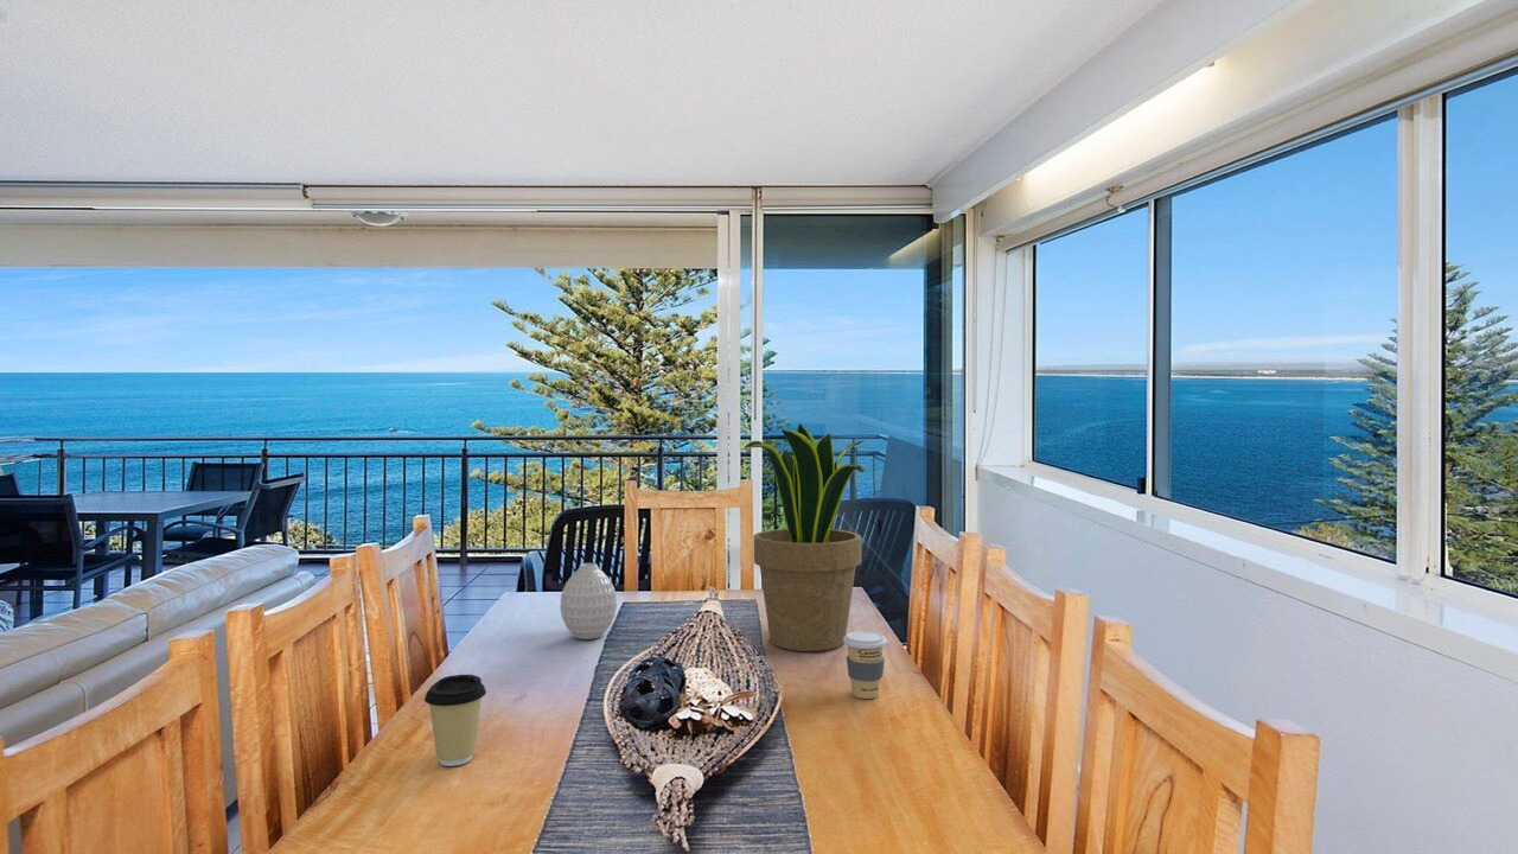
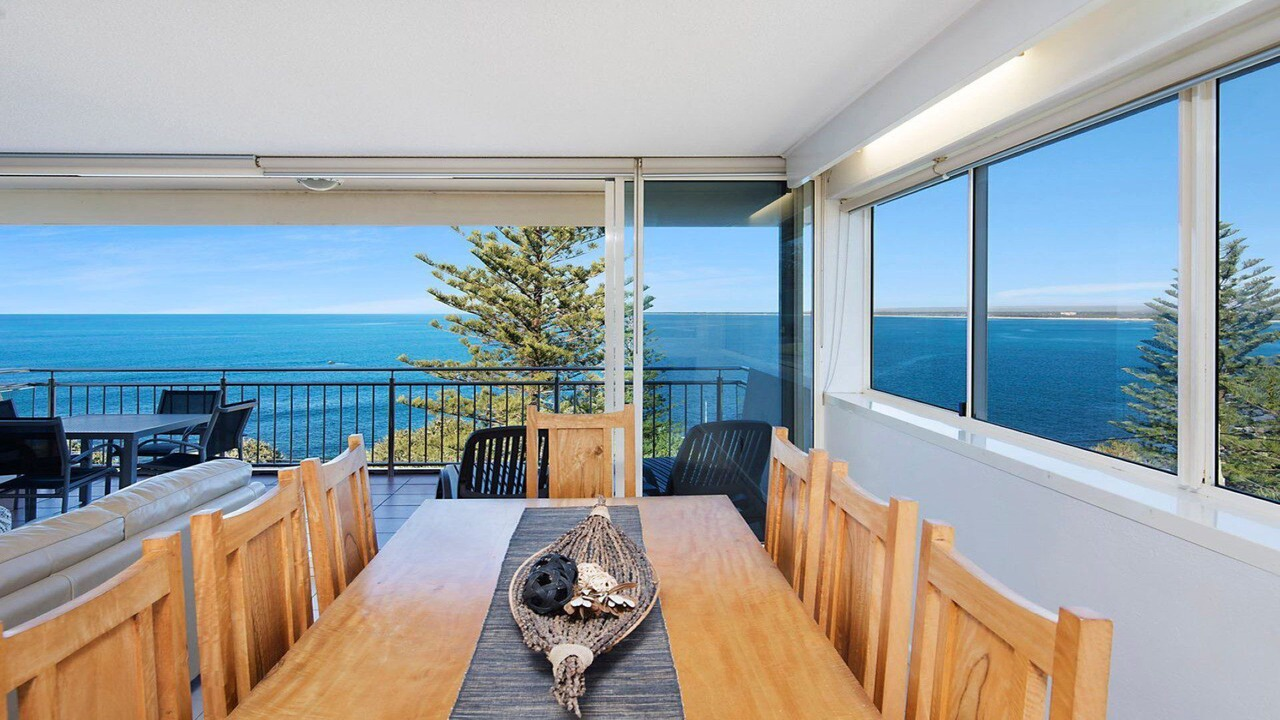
- potted plant [744,422,866,652]
- coffee cup [423,674,487,767]
- vase [560,562,618,640]
- coffee cup [843,630,888,700]
